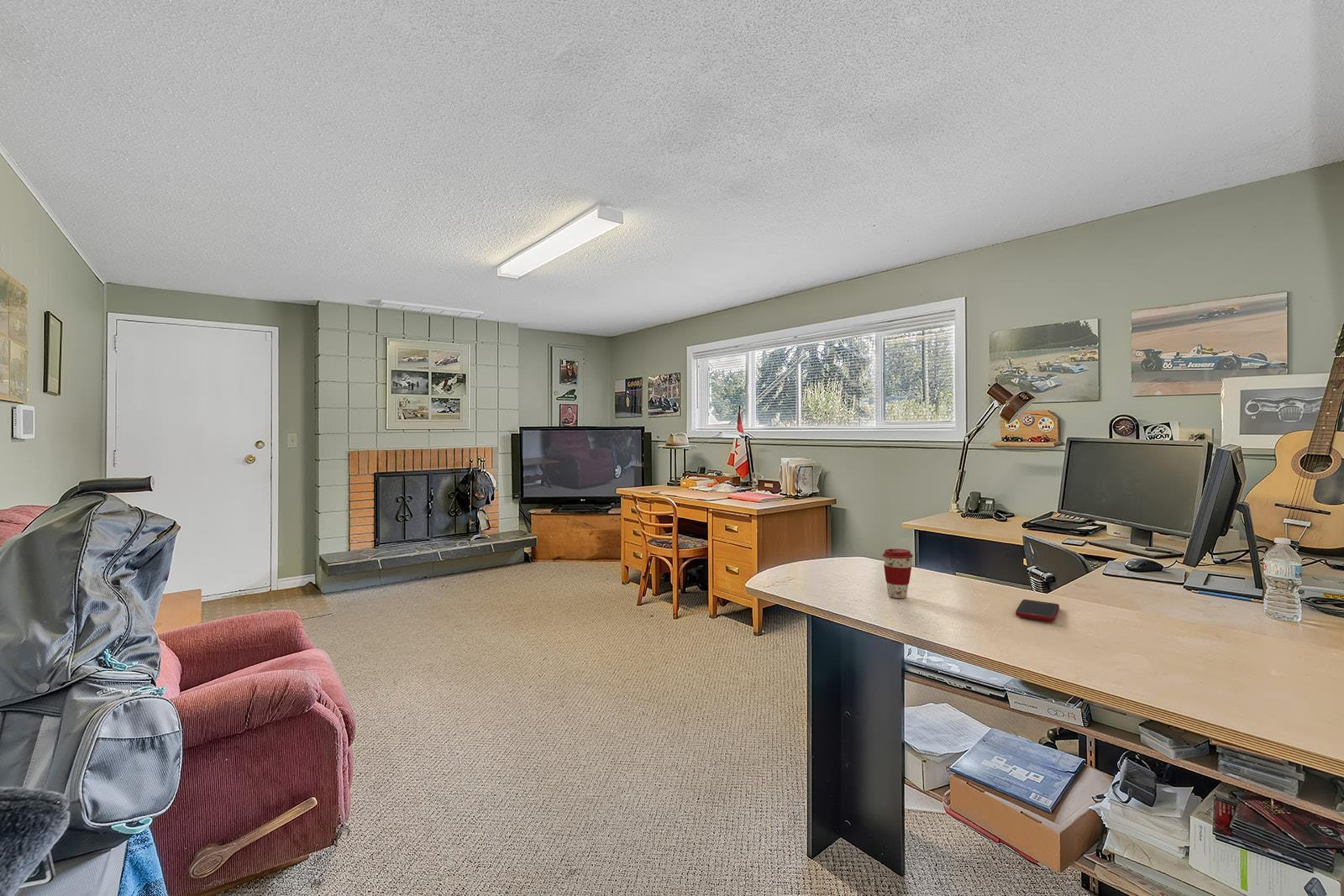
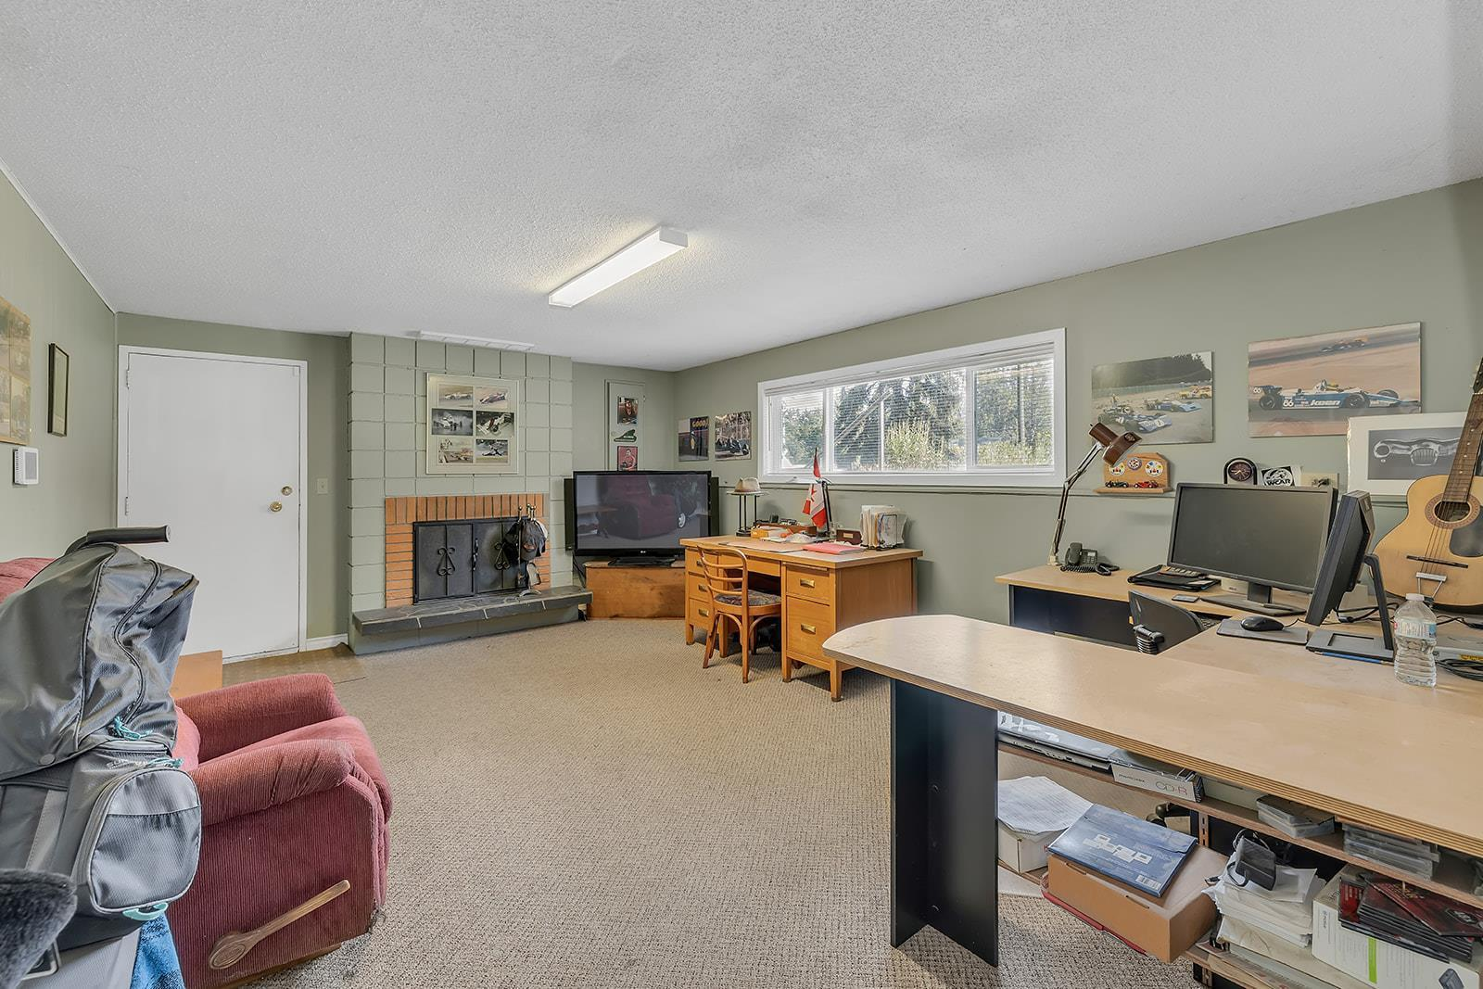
- cell phone [1015,599,1060,622]
- coffee cup [882,548,913,599]
